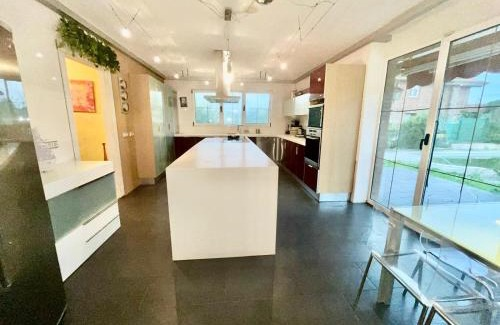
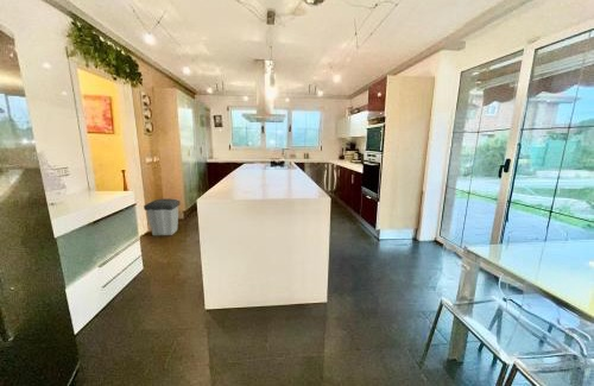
+ trash can [143,197,182,236]
